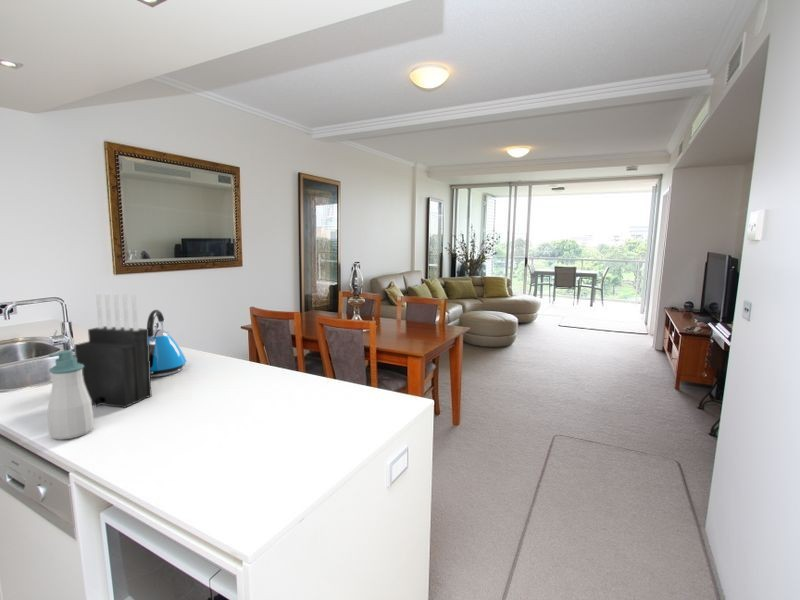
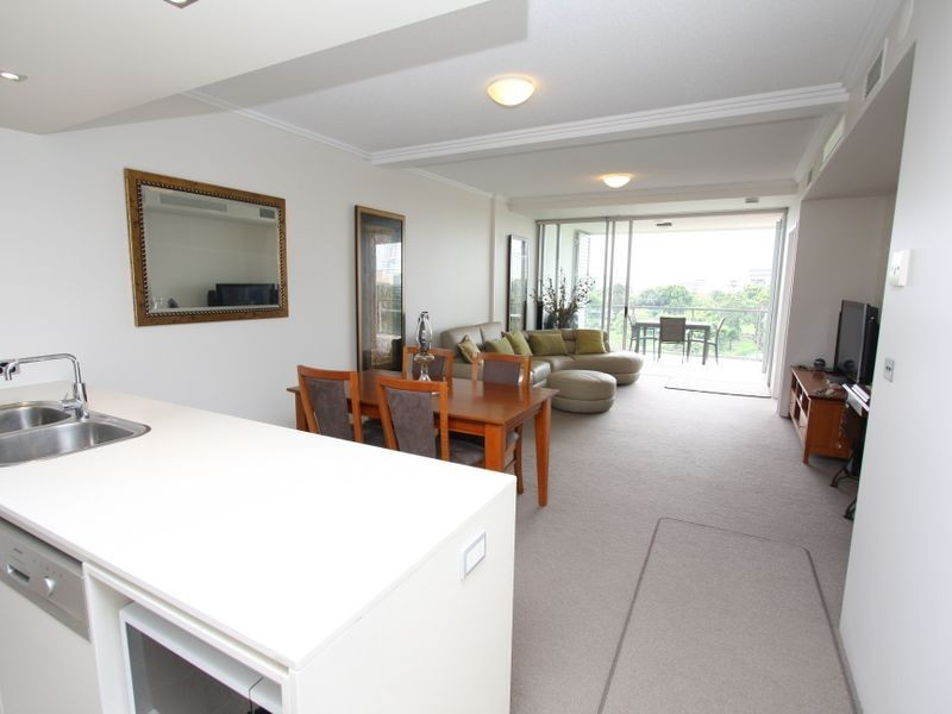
- kettle [146,309,187,378]
- soap bottle [47,349,95,441]
- knife block [74,292,153,409]
